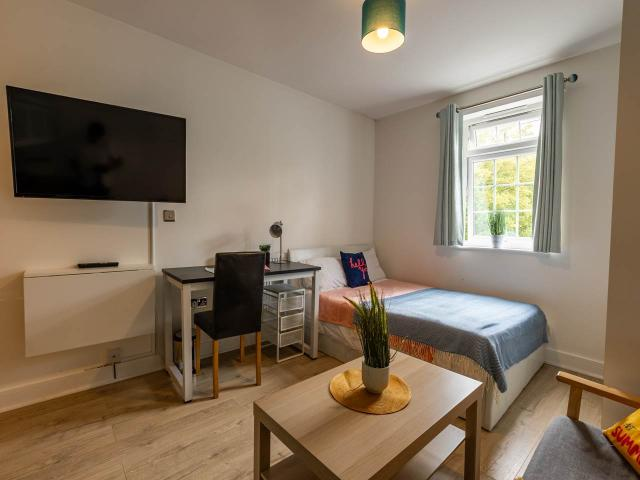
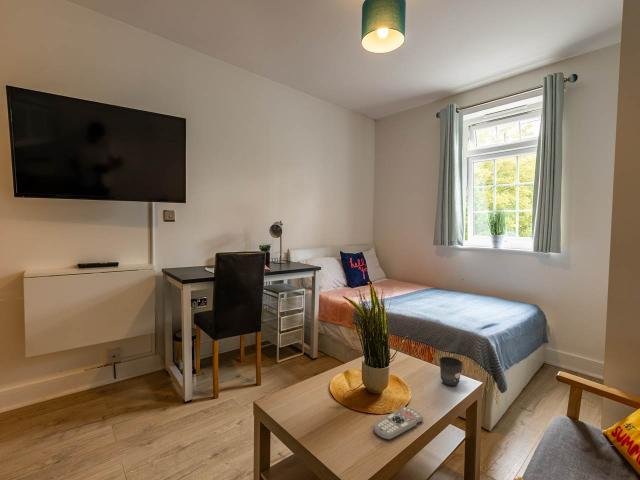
+ remote control [372,405,424,441]
+ mug [438,356,464,388]
